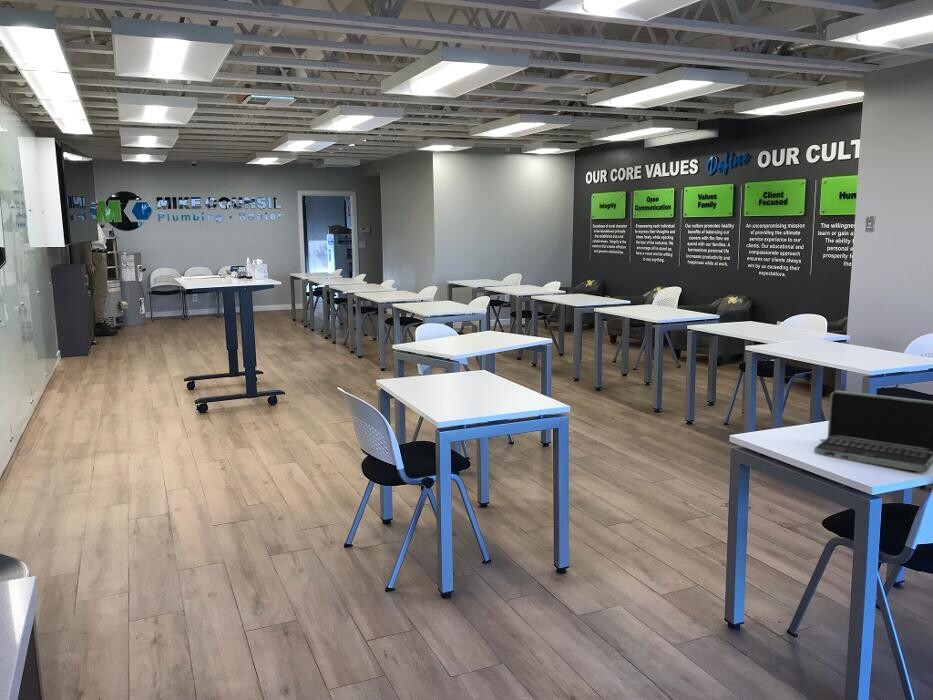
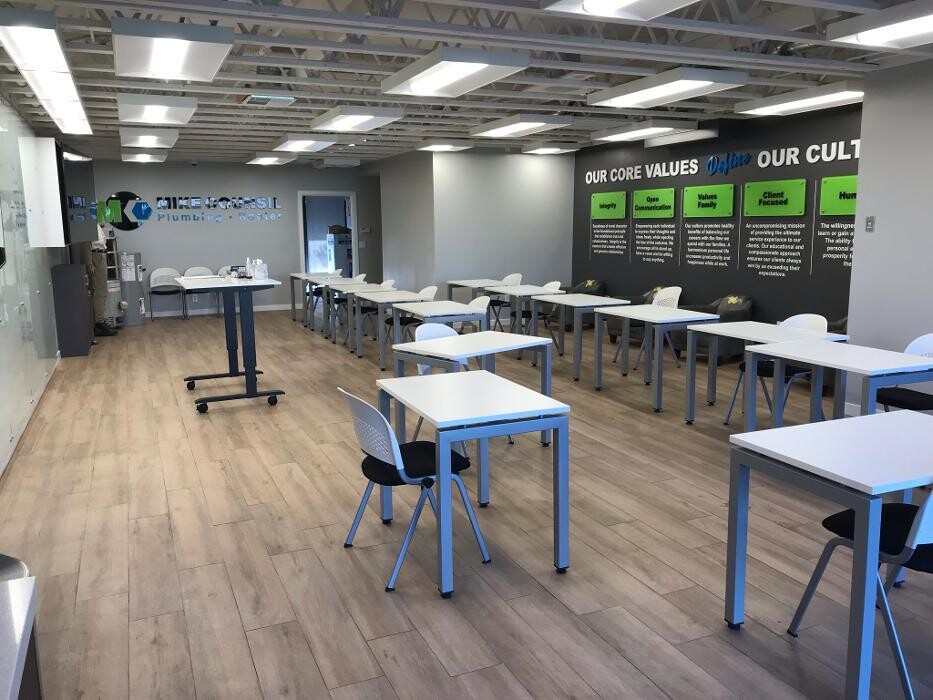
- laptop [813,389,933,473]
